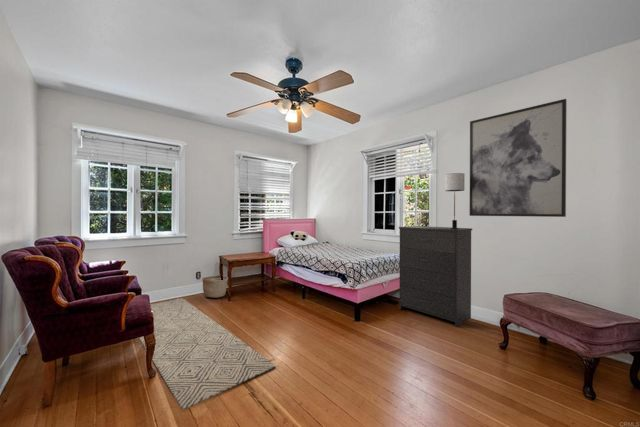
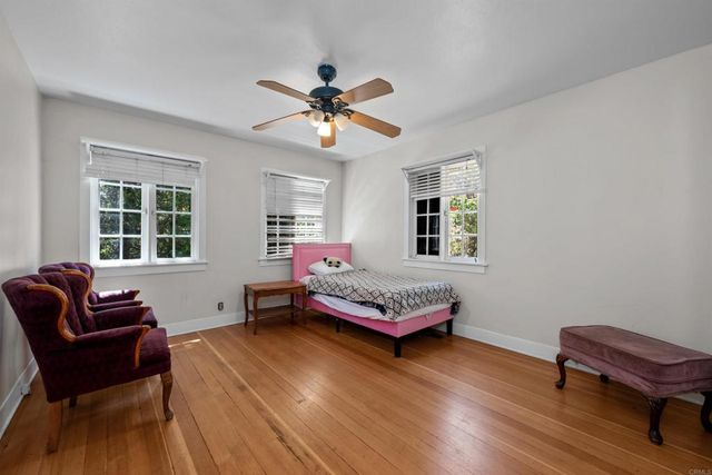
- rug [138,297,276,410]
- dresser [398,225,473,328]
- table lamp [444,172,466,229]
- basket [201,274,229,298]
- wall art [469,98,568,218]
